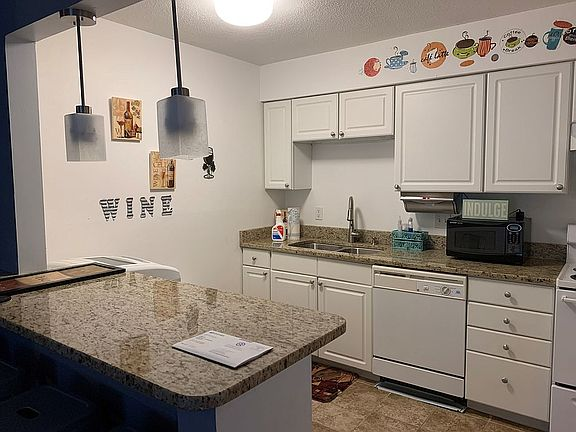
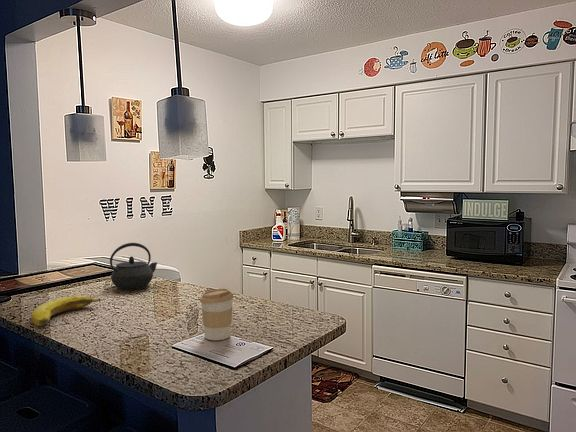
+ kettle [109,242,158,291]
+ coffee cup [199,288,234,341]
+ banana [30,295,102,327]
